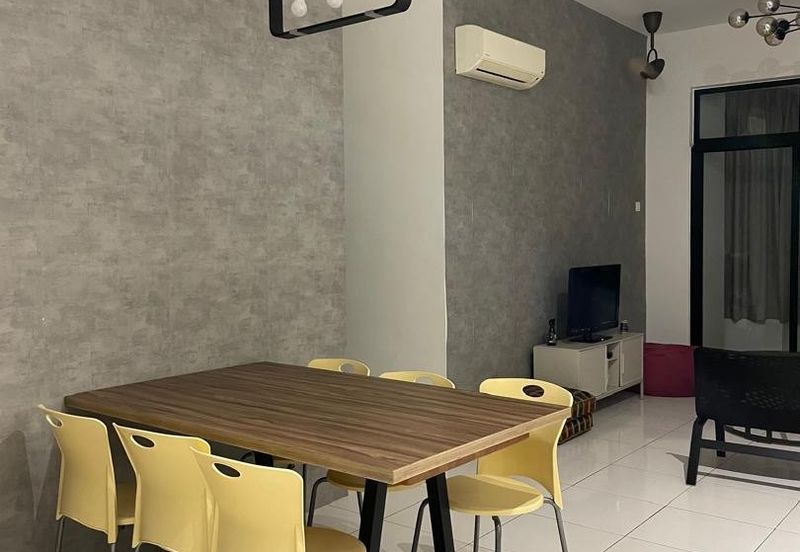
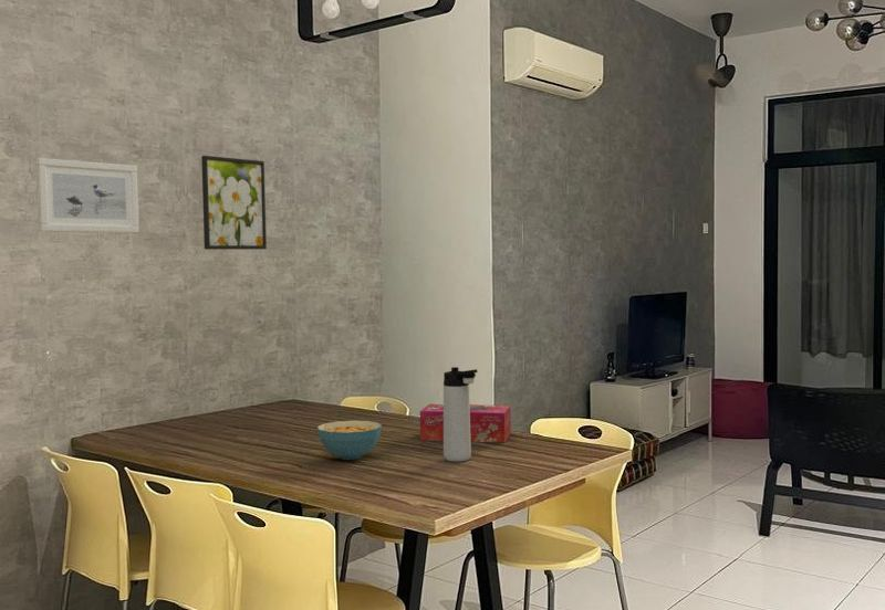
+ cereal bowl [316,420,383,461]
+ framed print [200,155,268,251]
+ thermos bottle [442,366,478,463]
+ tissue box [419,403,512,444]
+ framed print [34,157,140,234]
